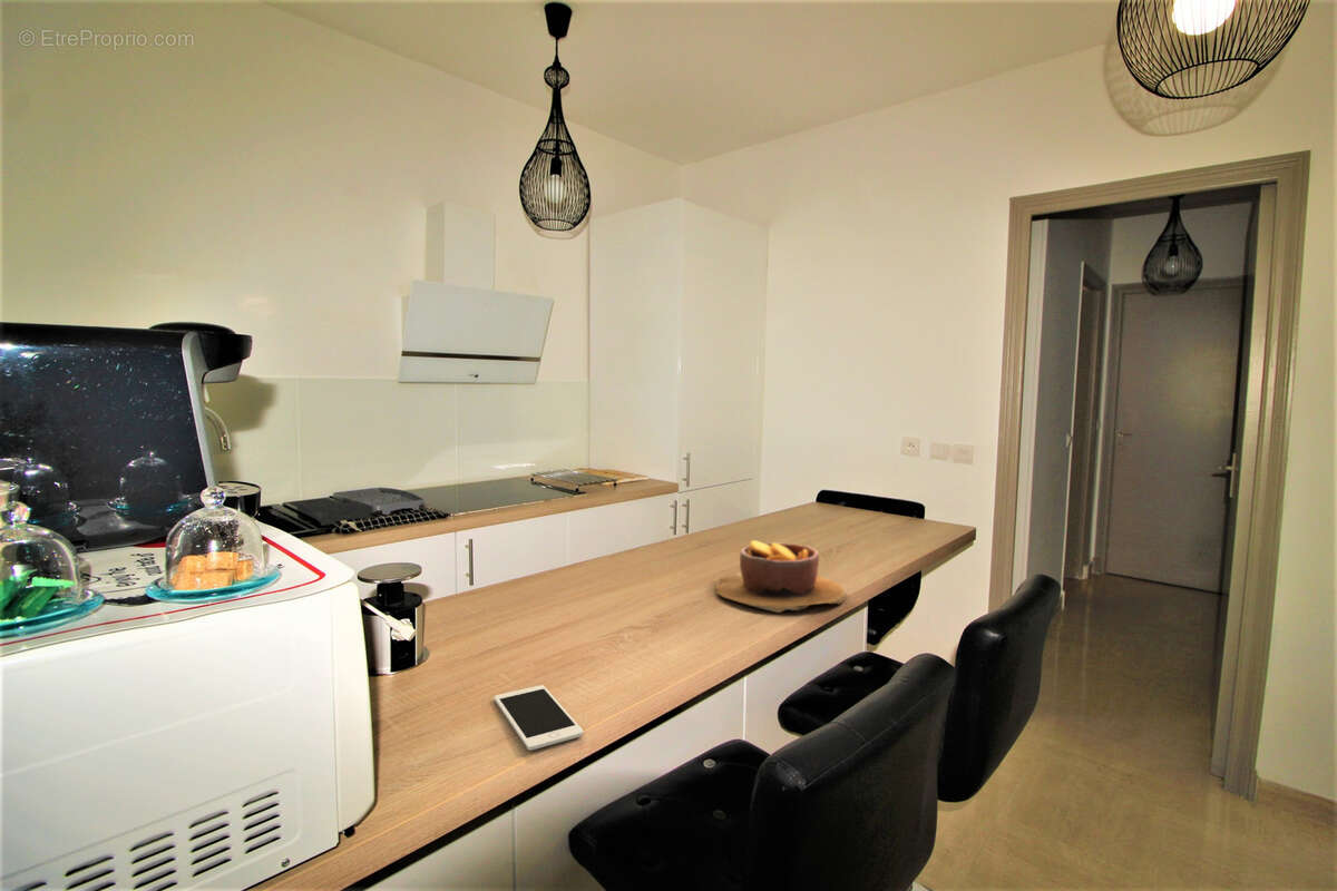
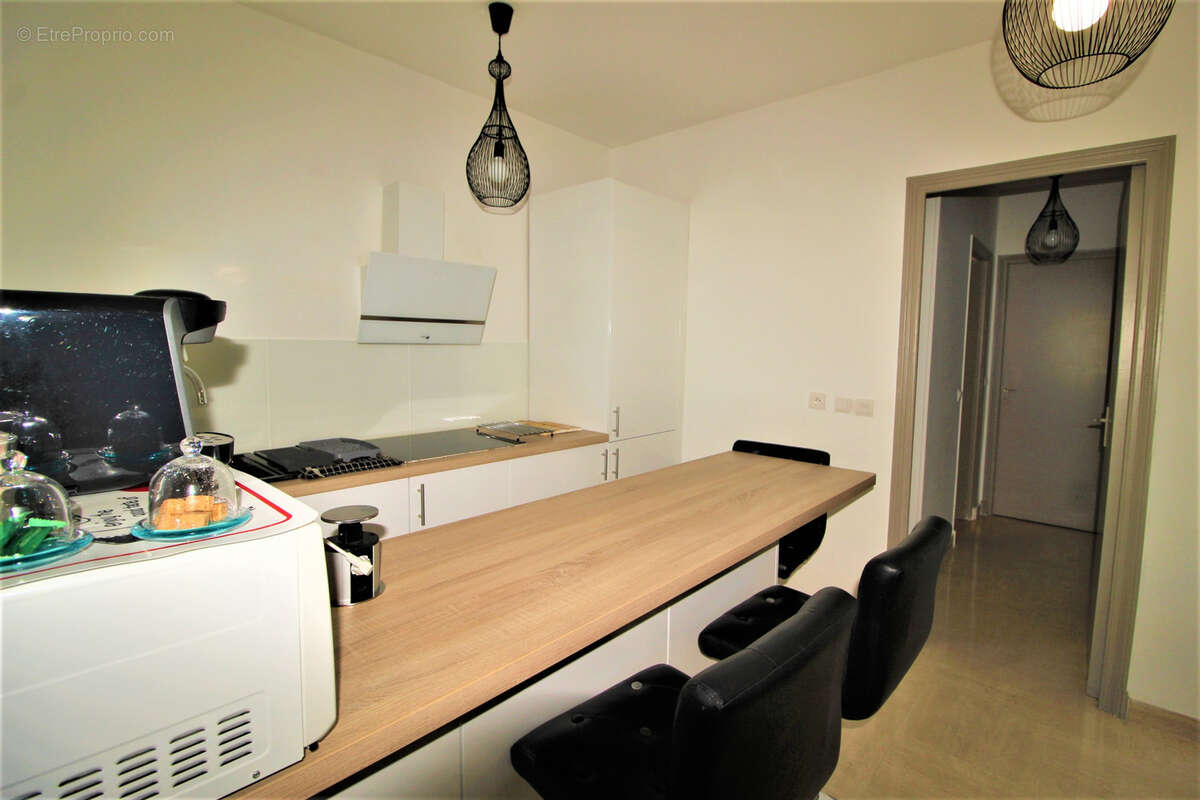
- cell phone [494,684,585,752]
- bowl [714,539,847,614]
